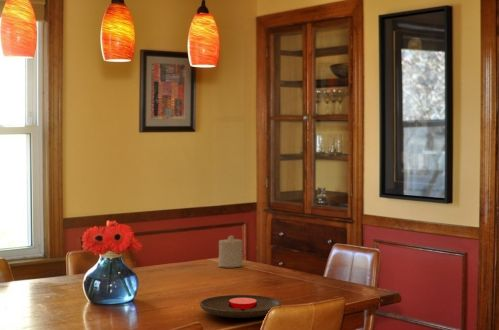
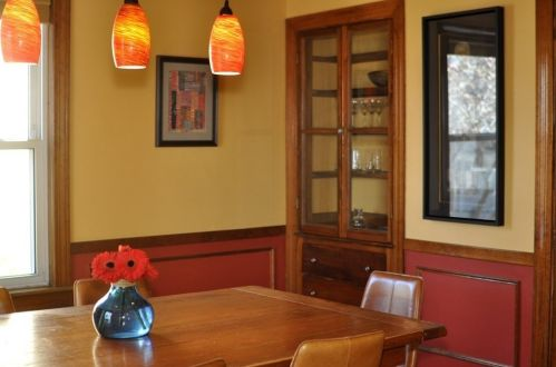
- candle [217,234,244,268]
- plate [198,294,283,319]
